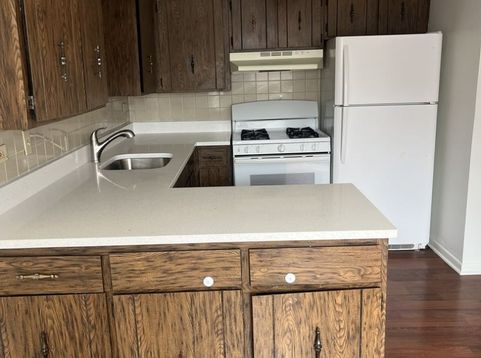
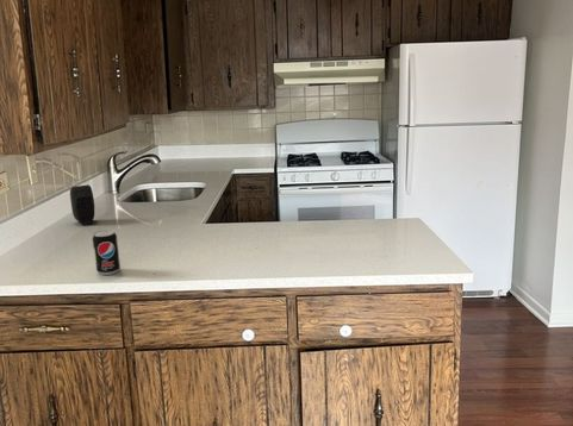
+ beverage can [92,228,122,276]
+ speaker [69,184,95,227]
